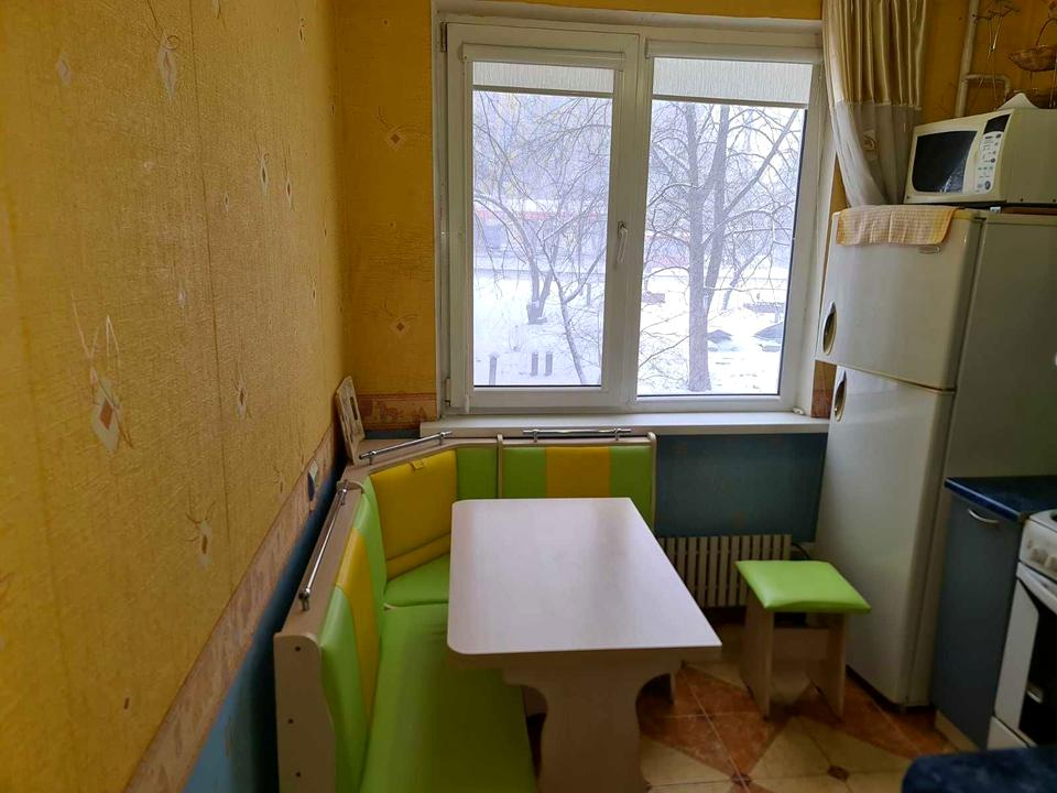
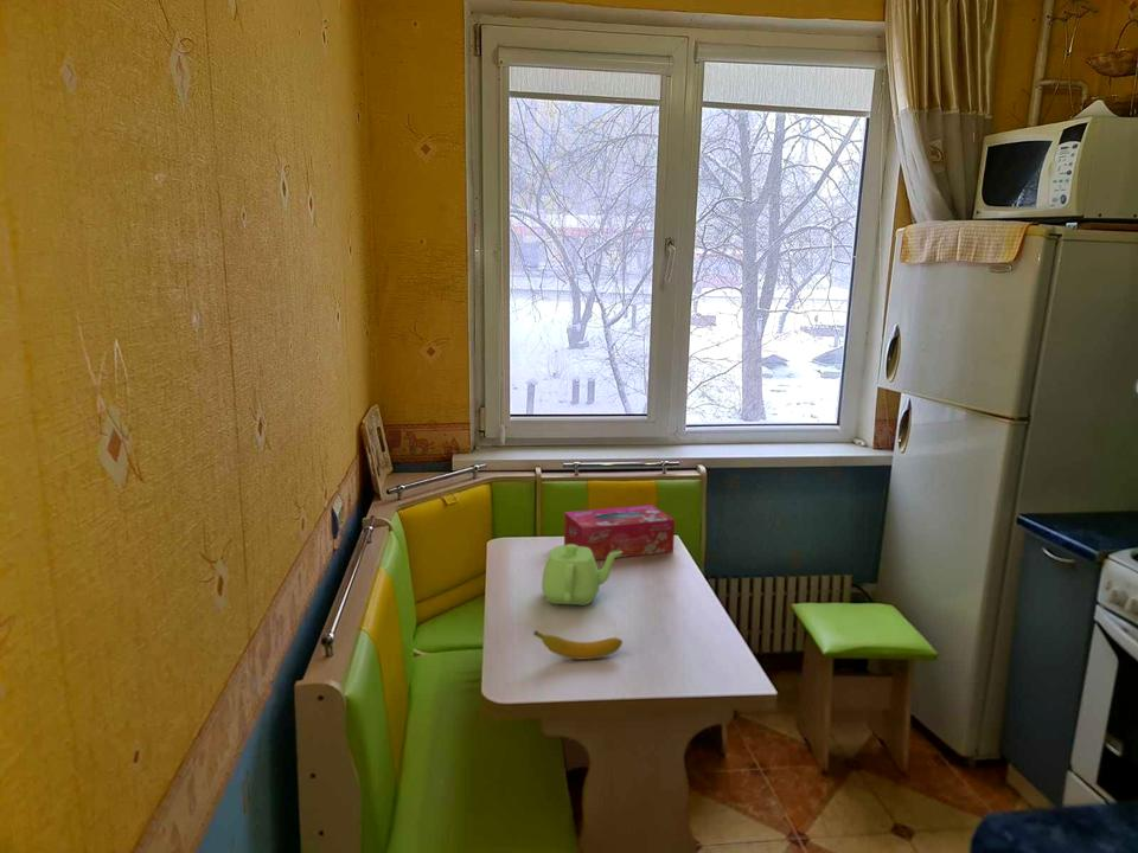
+ banana [532,629,624,660]
+ tissue box [563,504,676,562]
+ teapot [541,544,622,607]
